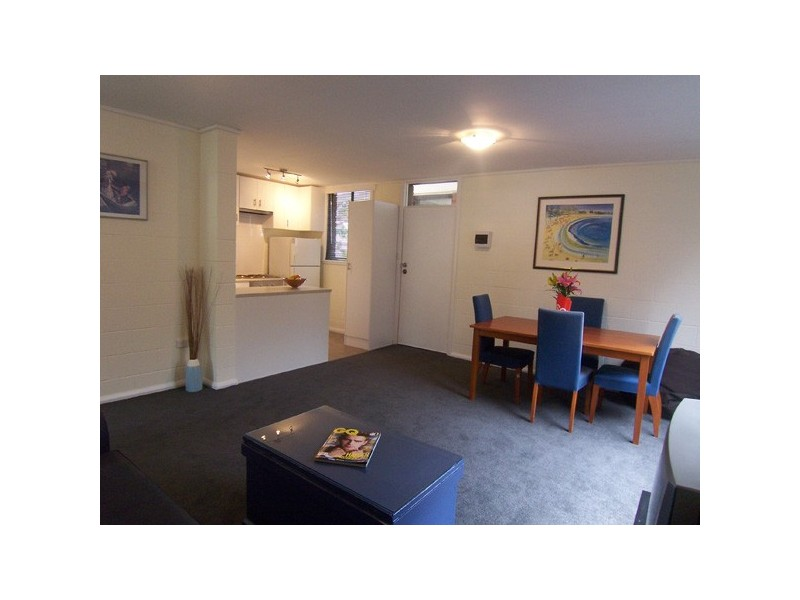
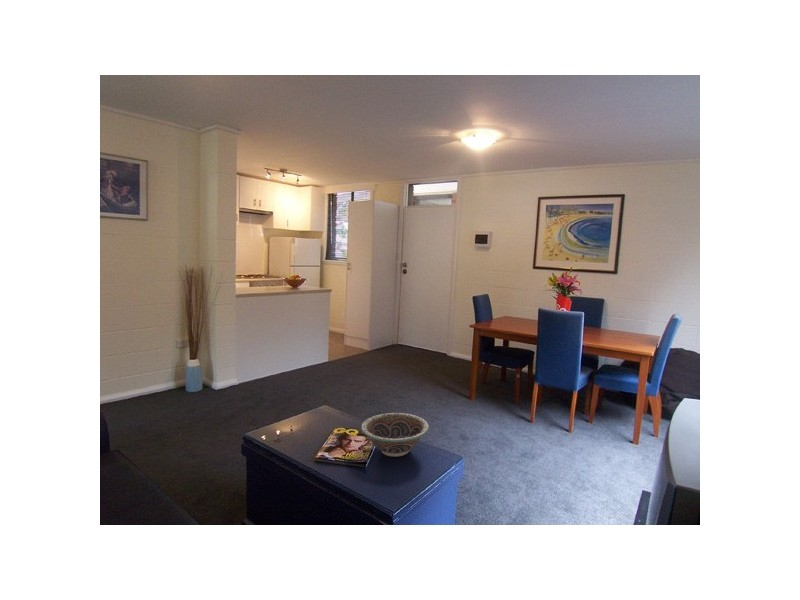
+ decorative bowl [360,412,430,458]
